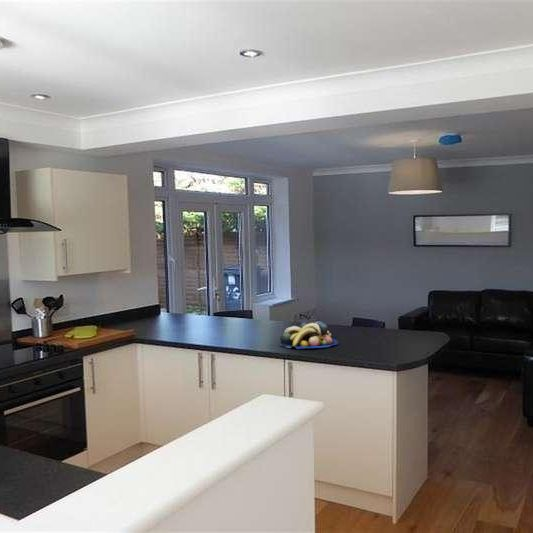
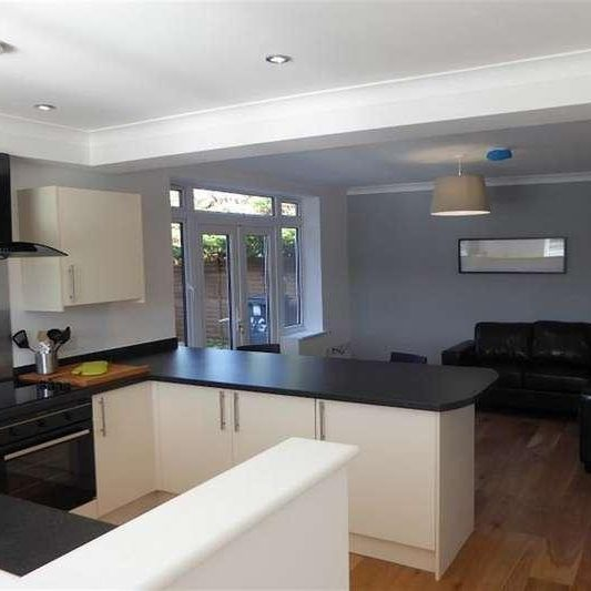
- fruit bowl [279,320,340,350]
